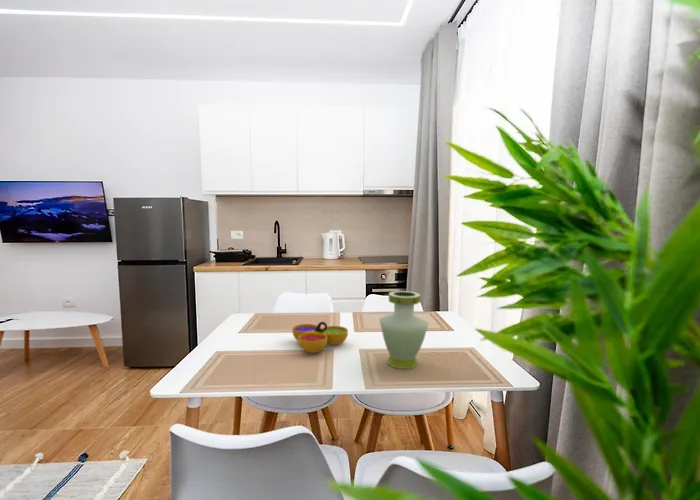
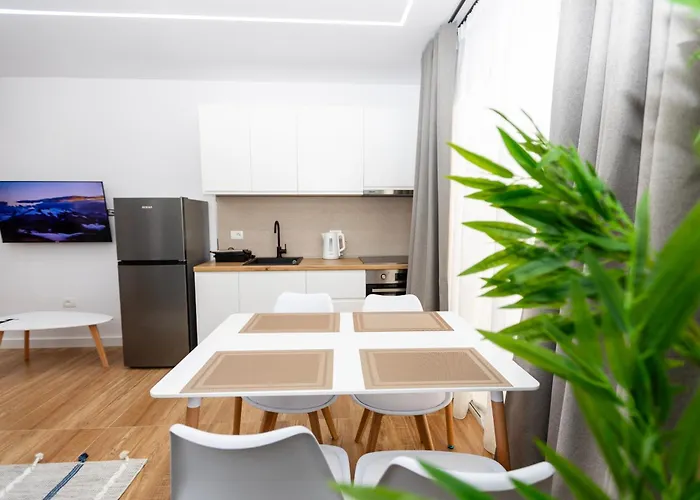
- vase [379,290,430,370]
- decorative bowl [291,321,349,354]
